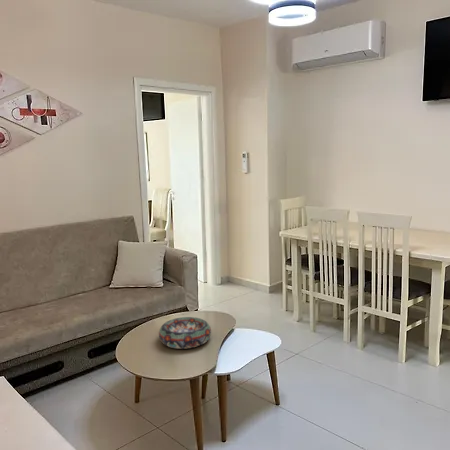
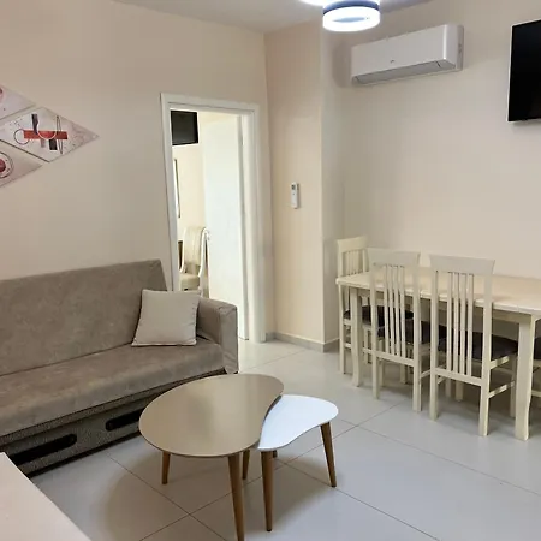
- decorative bowl [158,316,212,350]
